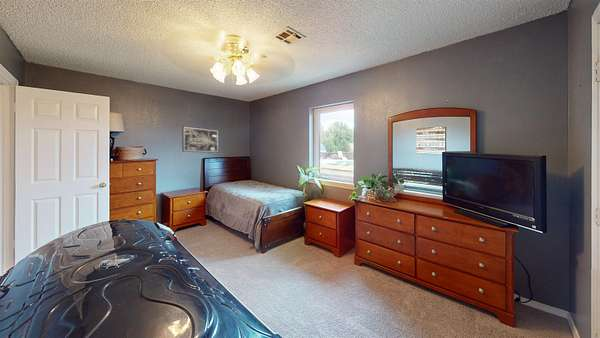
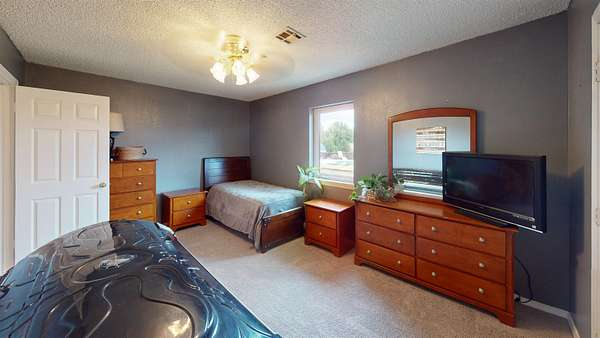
- wall art [181,125,220,154]
